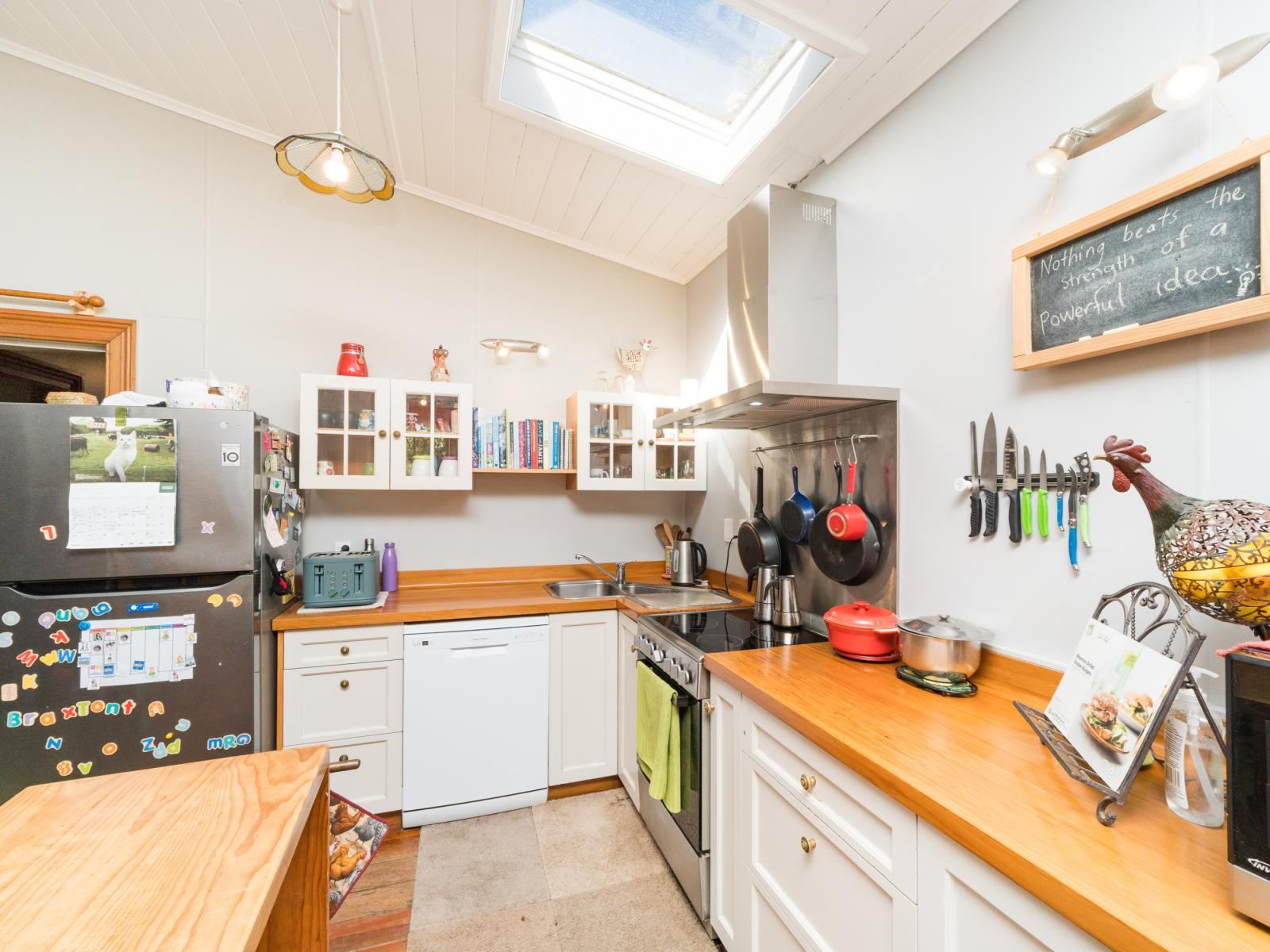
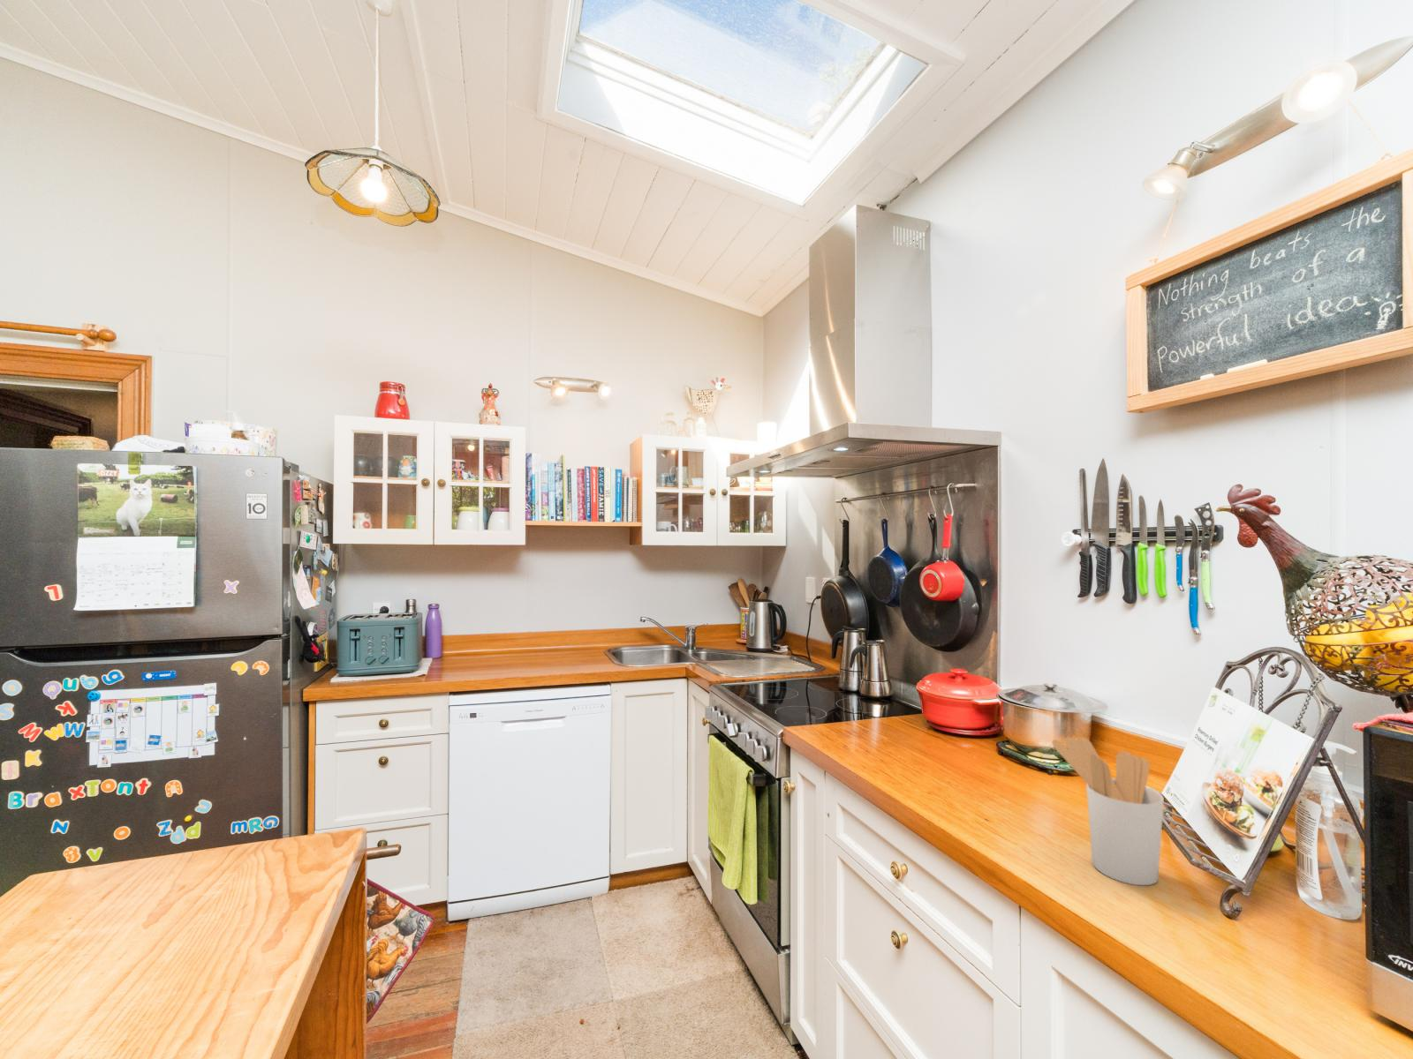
+ utensil holder [1051,736,1165,887]
